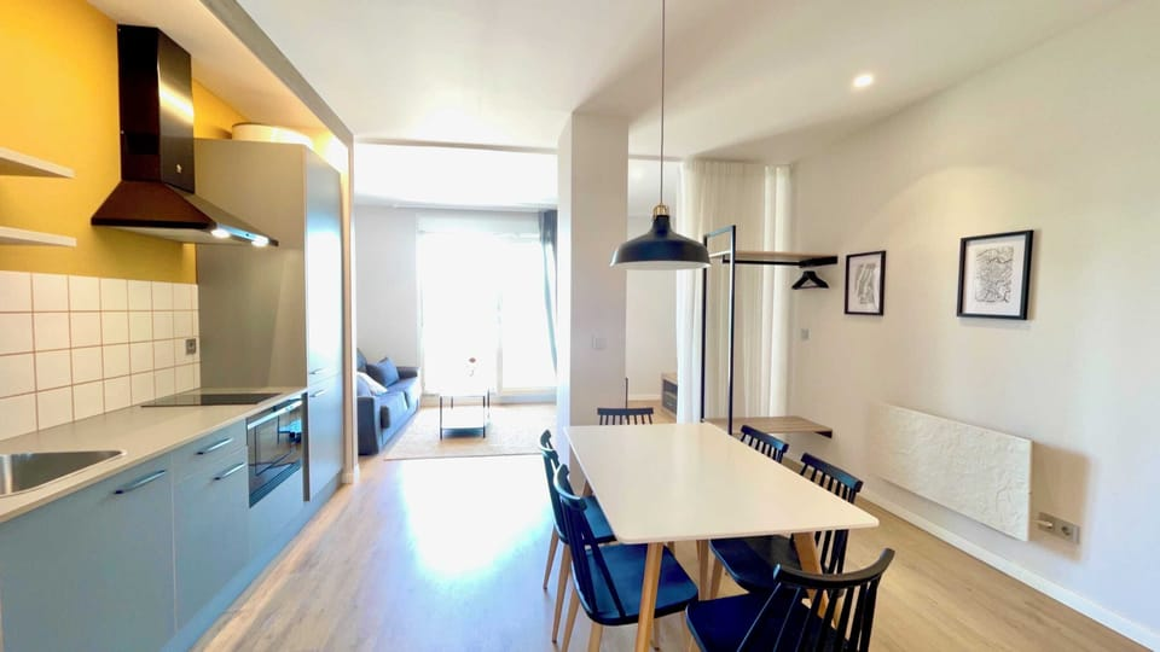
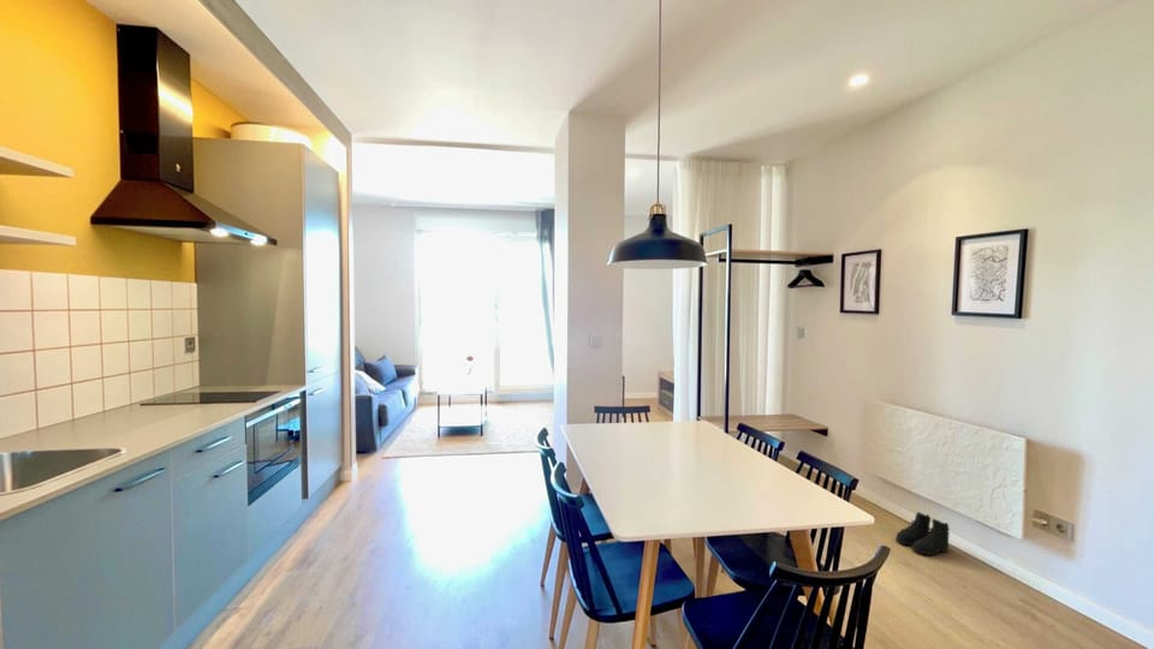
+ boots [894,511,951,556]
